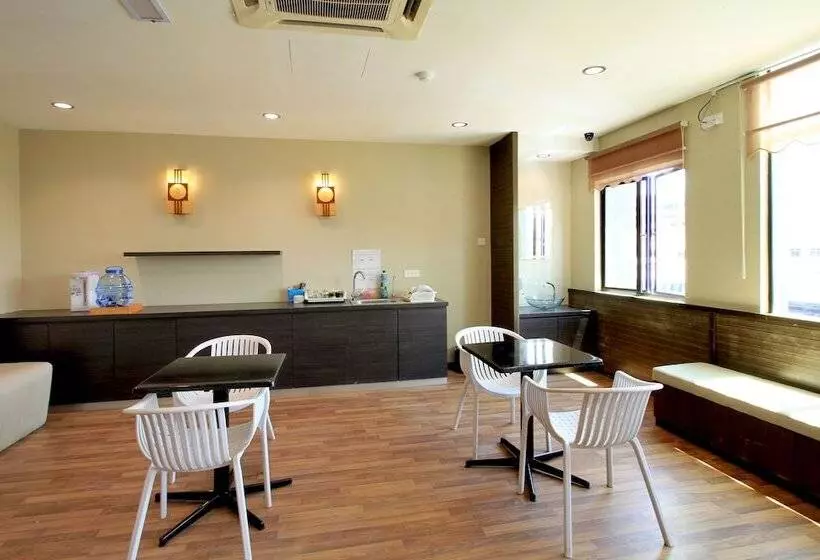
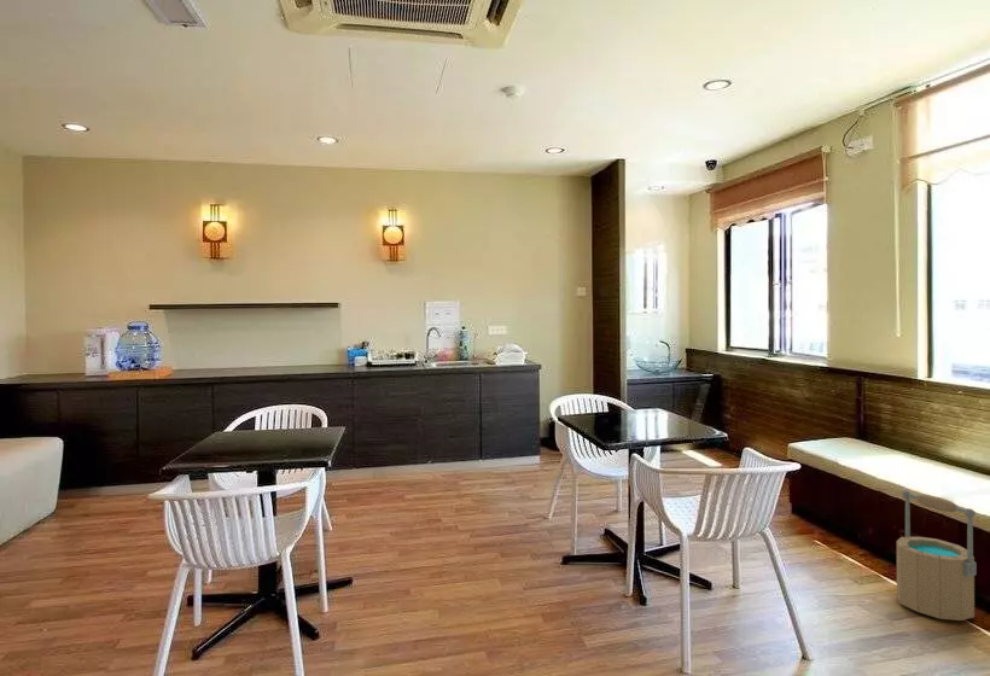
+ bucket [896,489,978,622]
